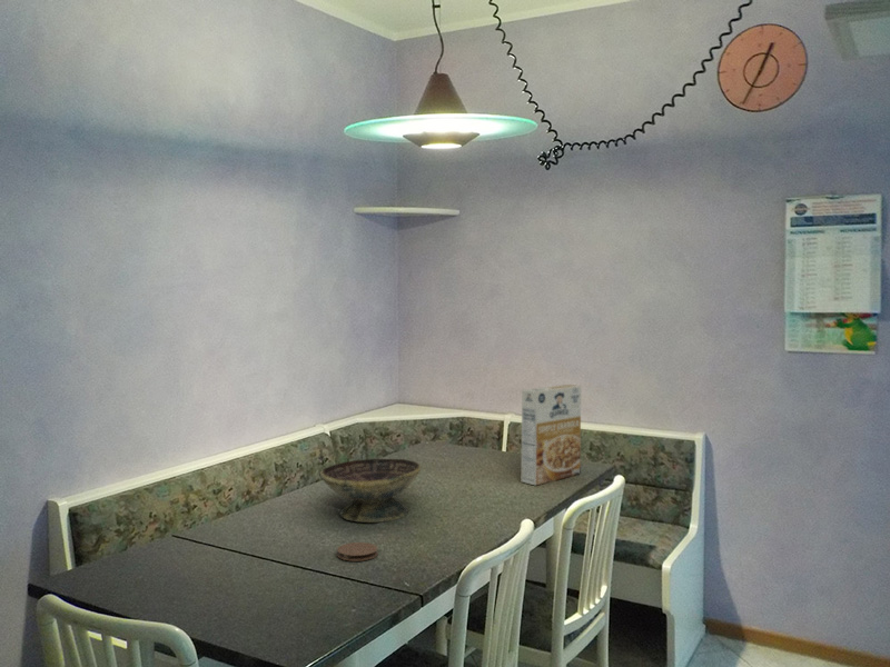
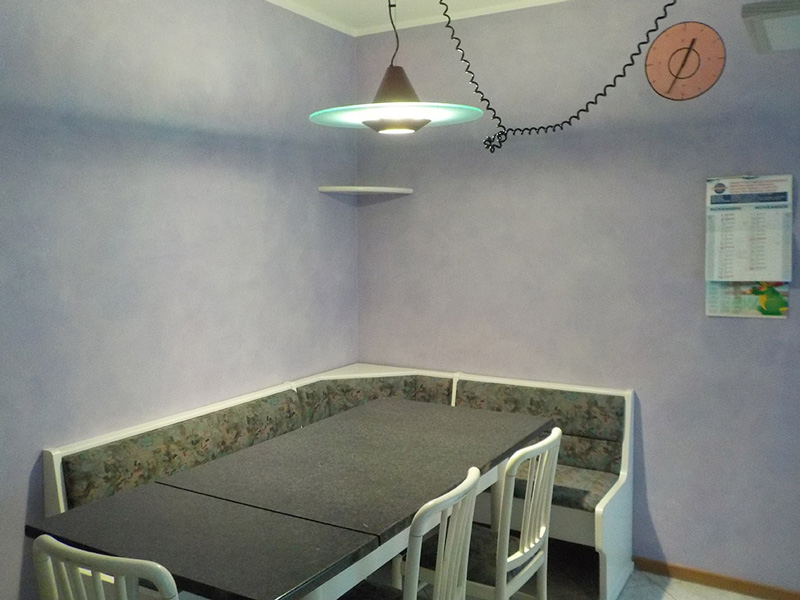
- coaster [336,541,379,563]
- cereal box [521,384,582,487]
- decorative bowl [319,458,422,524]
